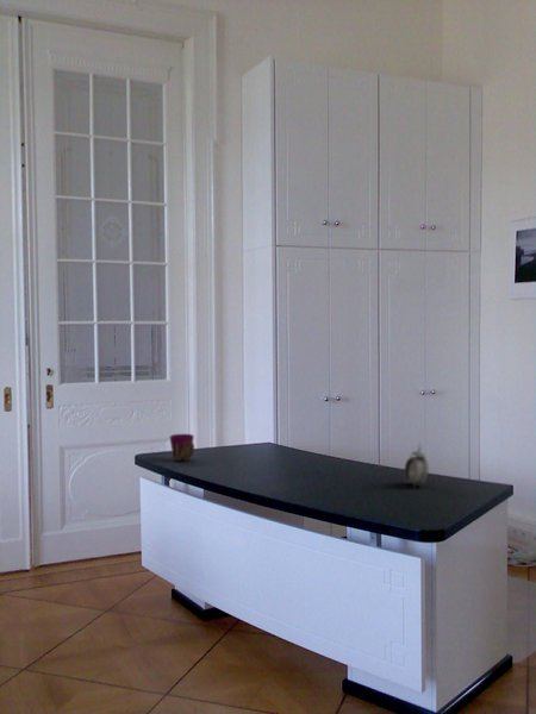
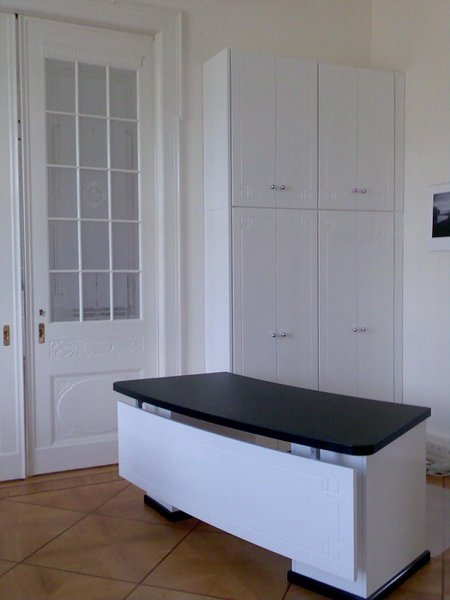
- cup [169,433,195,462]
- alarm clock [403,443,430,489]
